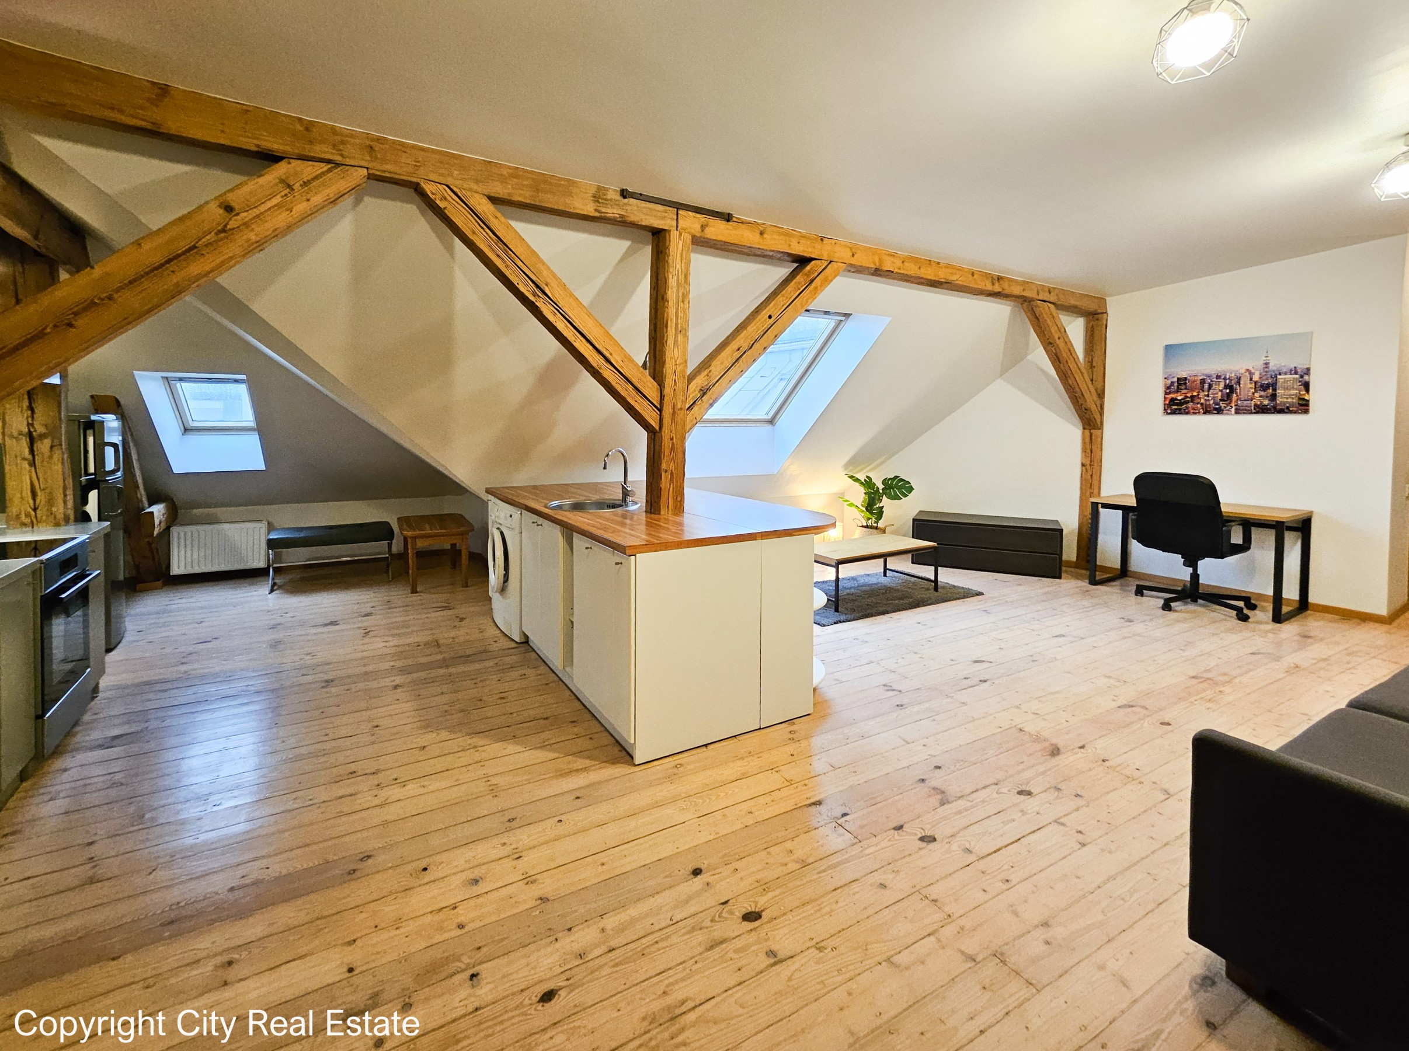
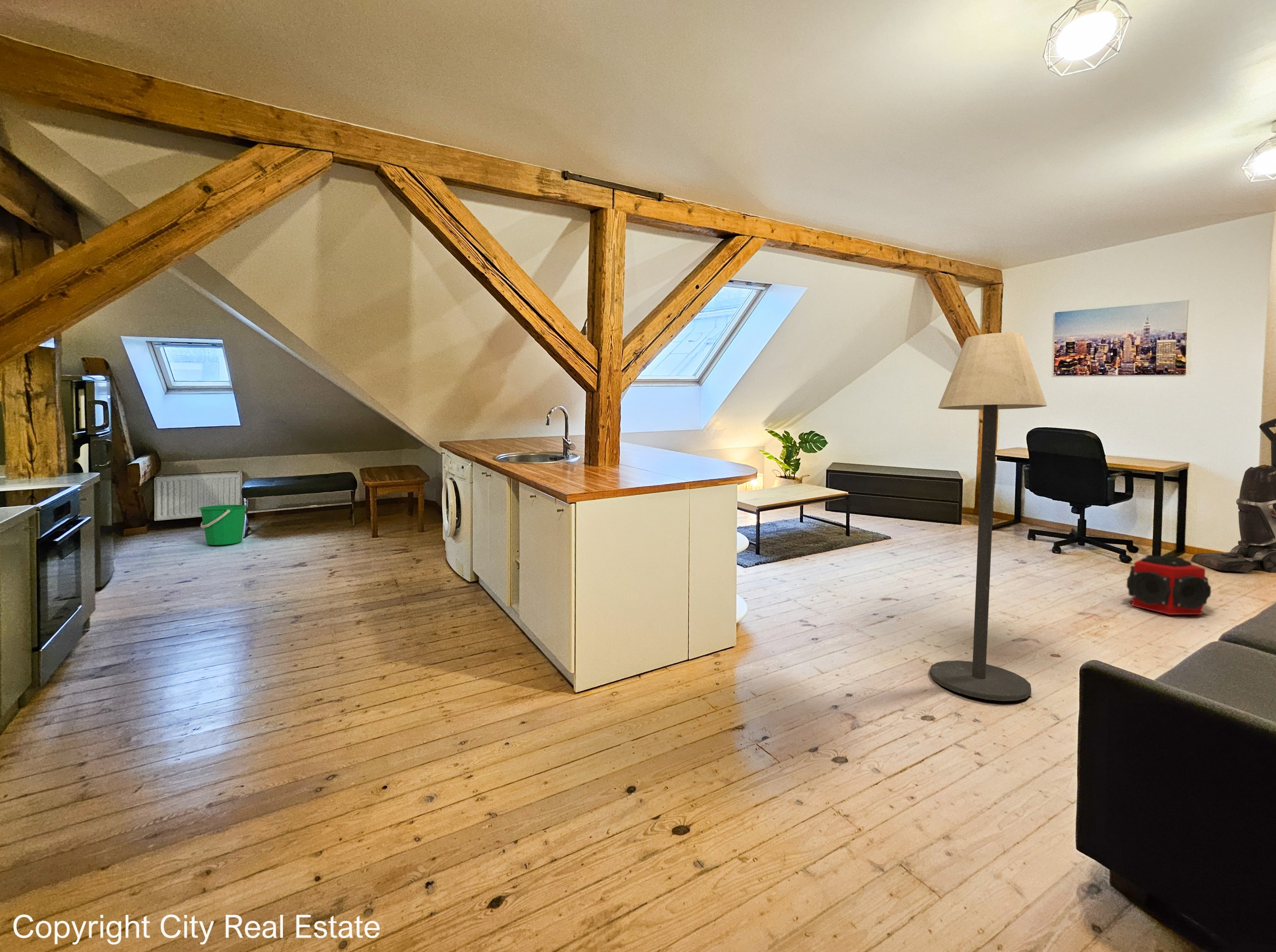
+ floor lamp [929,332,1048,702]
+ vacuum cleaner [1190,418,1276,573]
+ speaker [1126,554,1211,616]
+ bucket [198,504,247,546]
